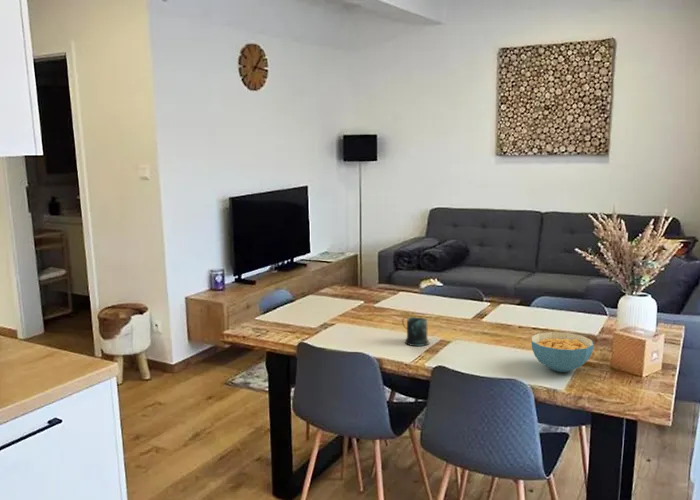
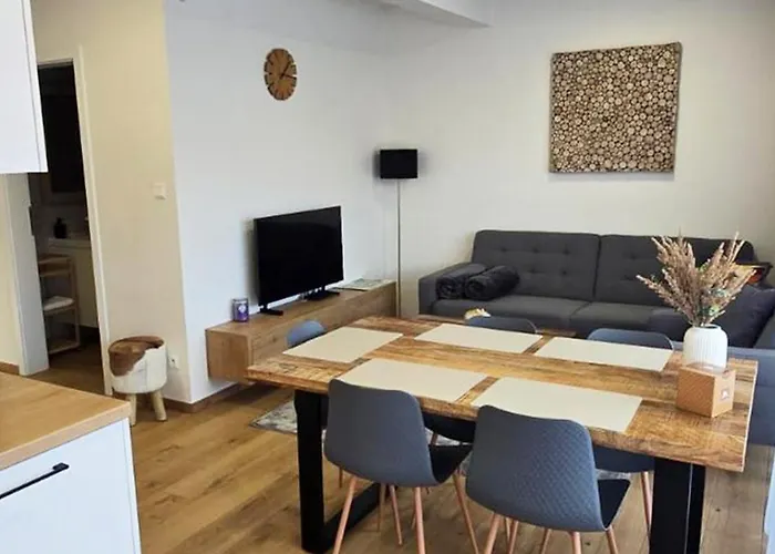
- cereal bowl [530,331,595,373]
- mug [401,316,431,347]
